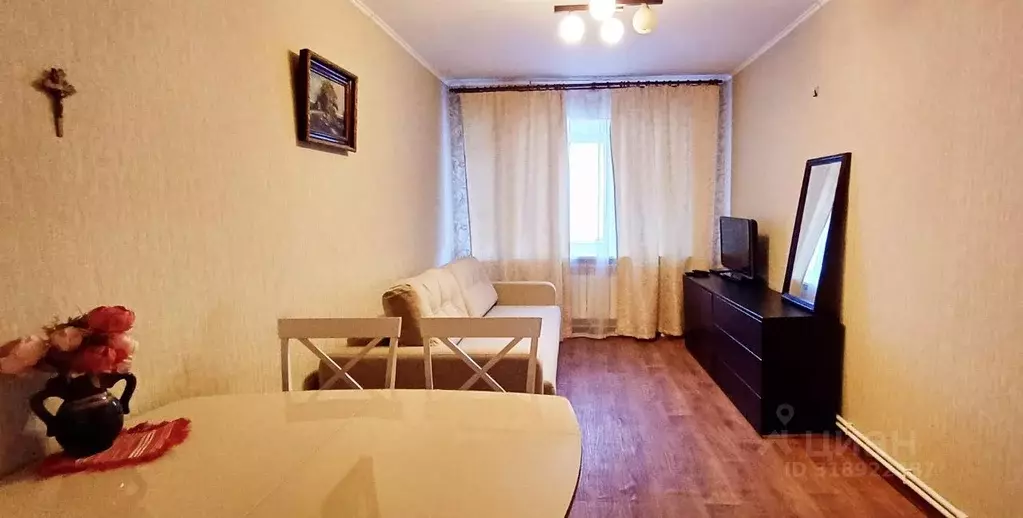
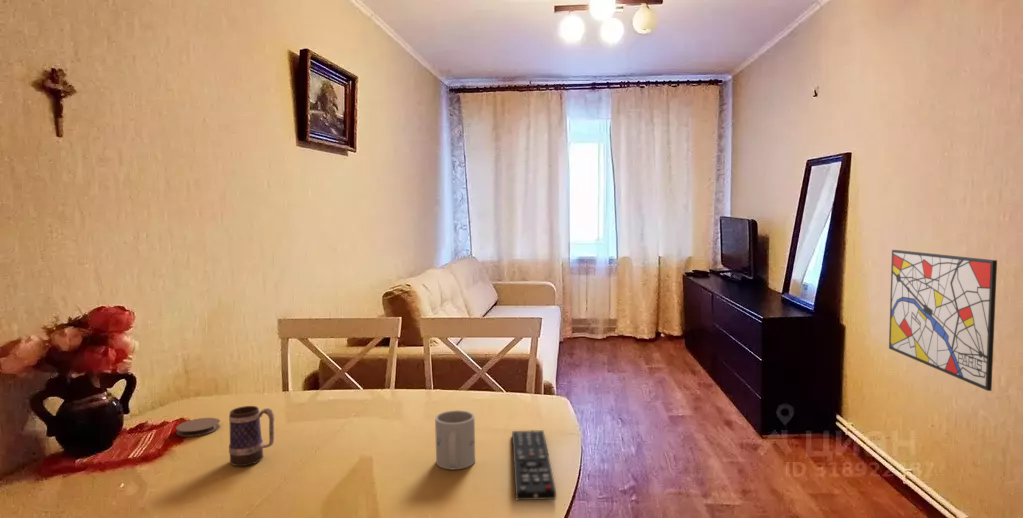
+ coaster [175,417,221,438]
+ wall art [888,249,998,392]
+ remote control [511,429,557,501]
+ mug [228,405,275,467]
+ mug [434,409,476,470]
